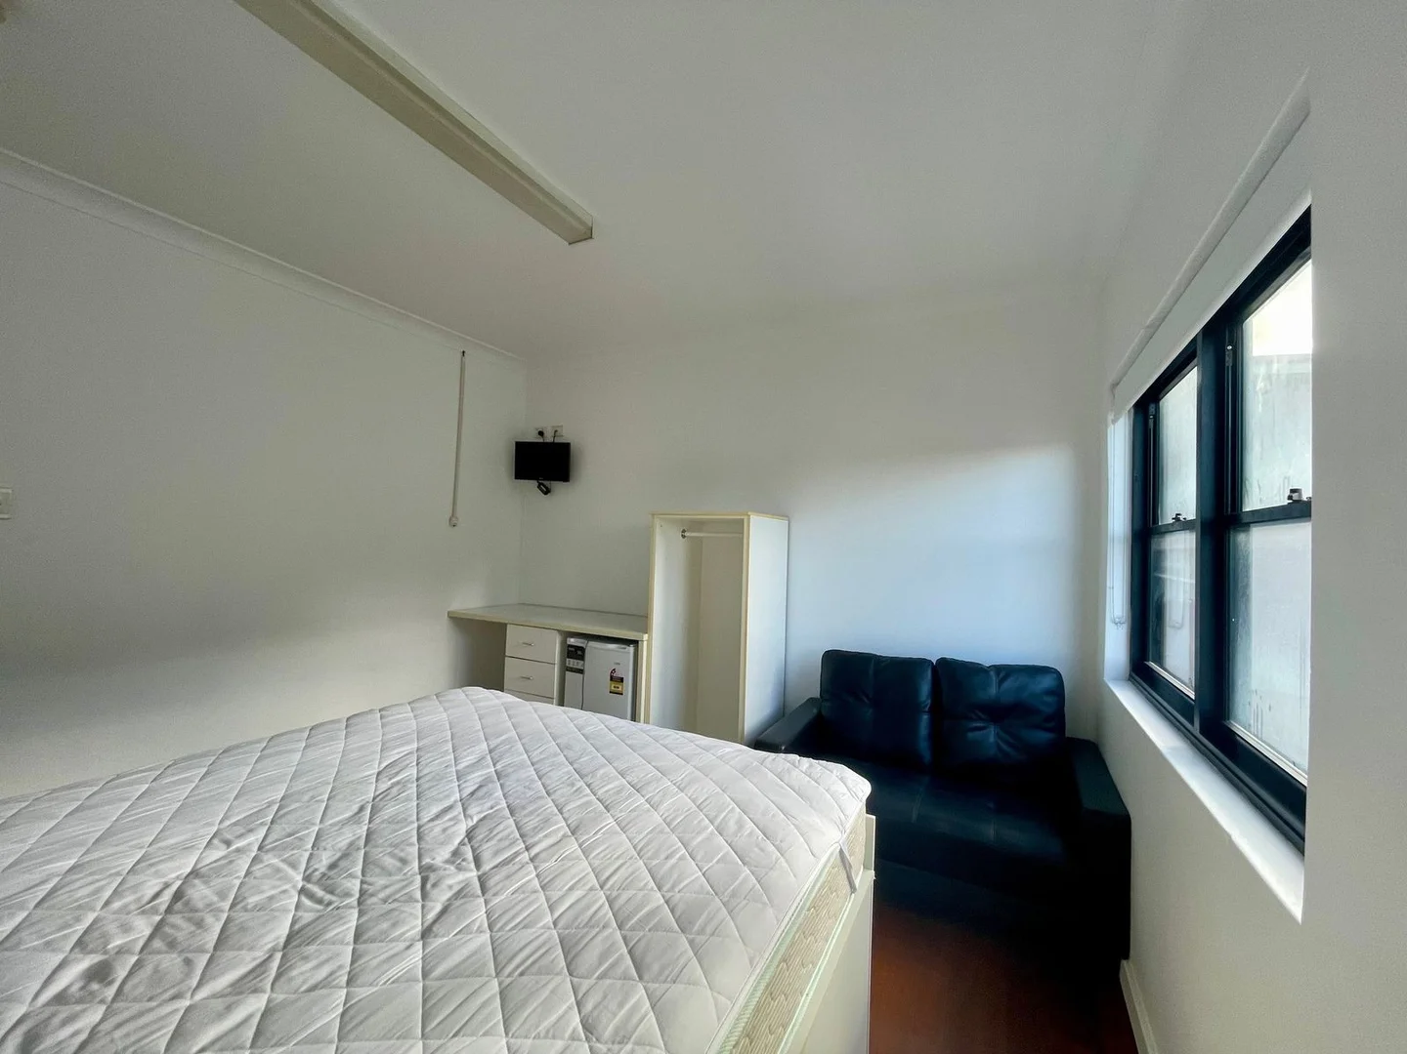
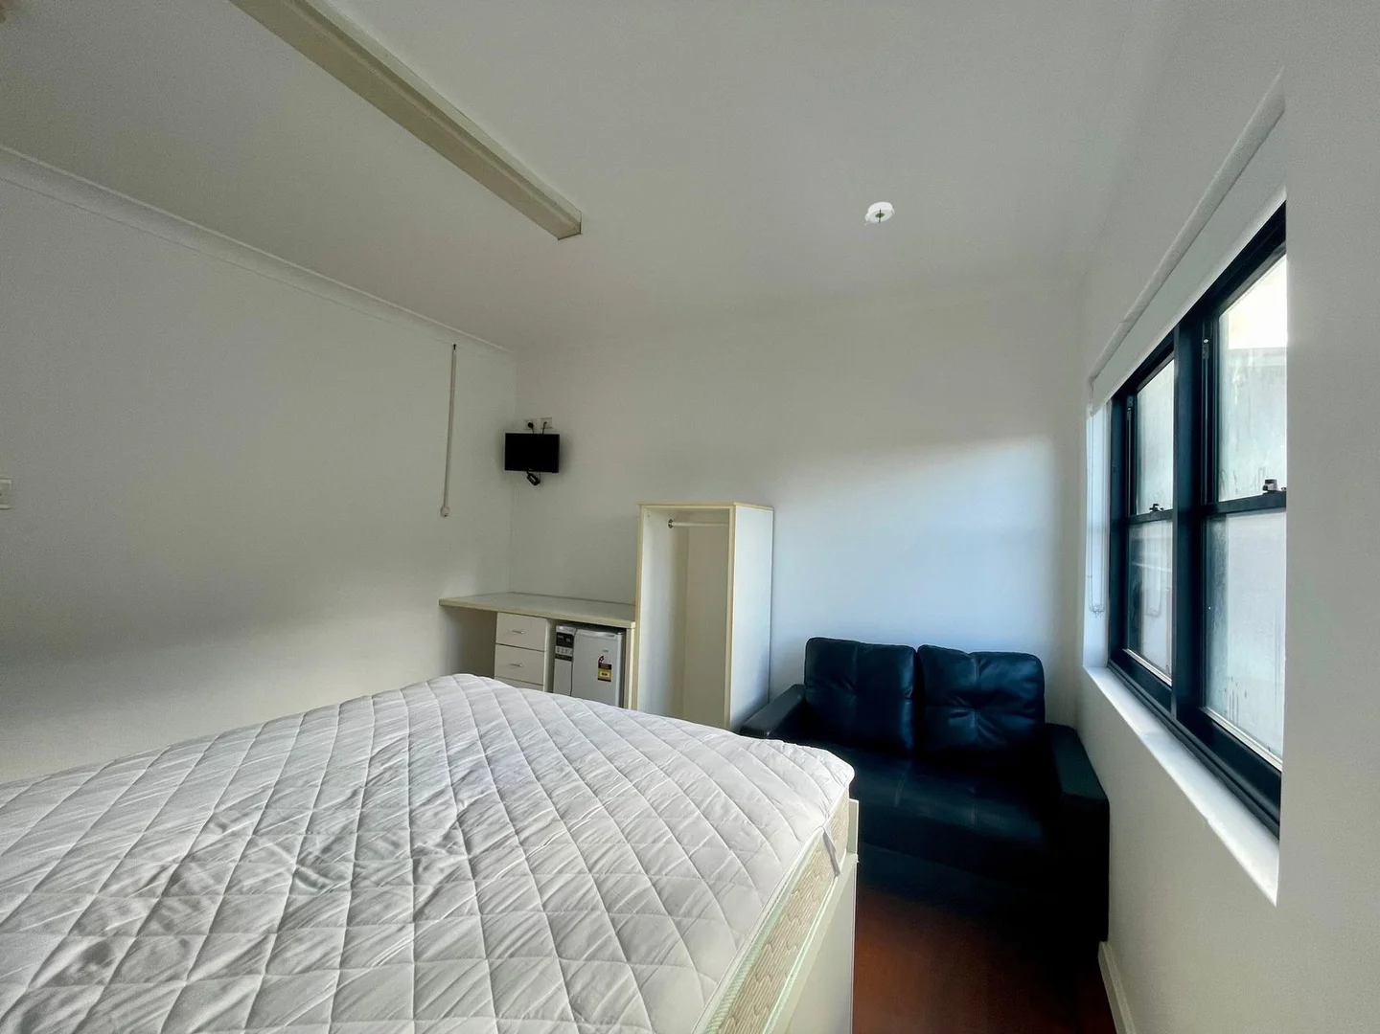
+ smoke detector [865,201,895,226]
